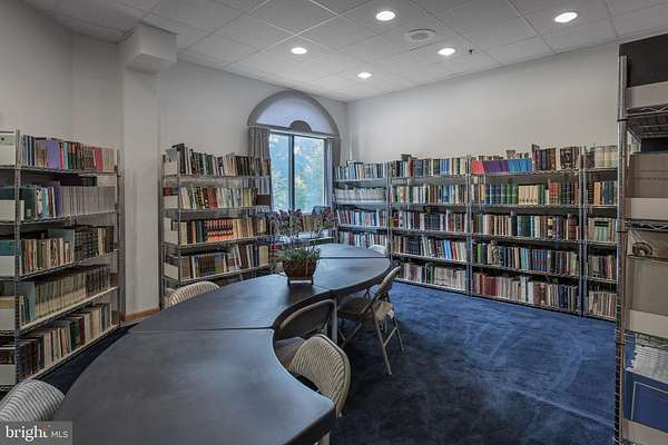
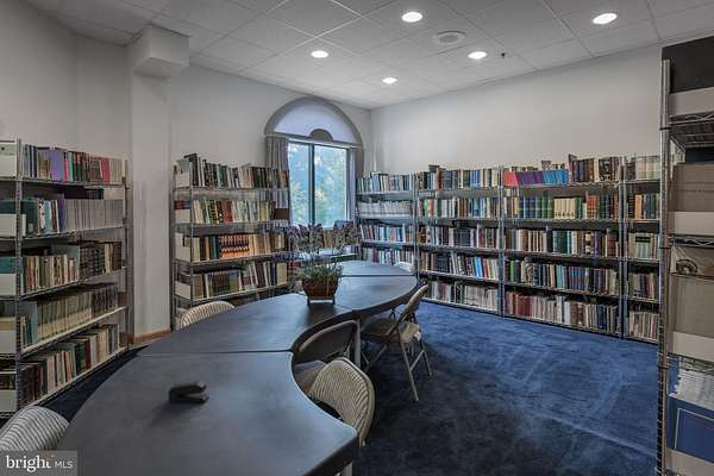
+ stapler [167,380,211,403]
